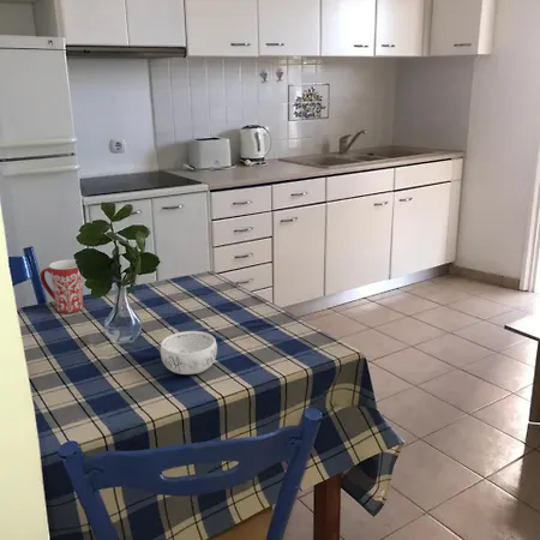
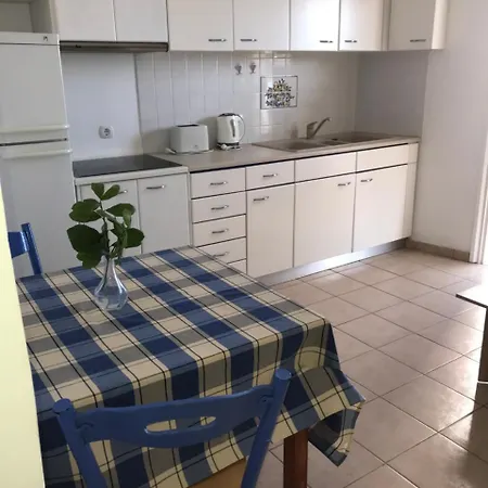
- decorative bowl [160,330,218,376]
- mug [40,259,84,314]
